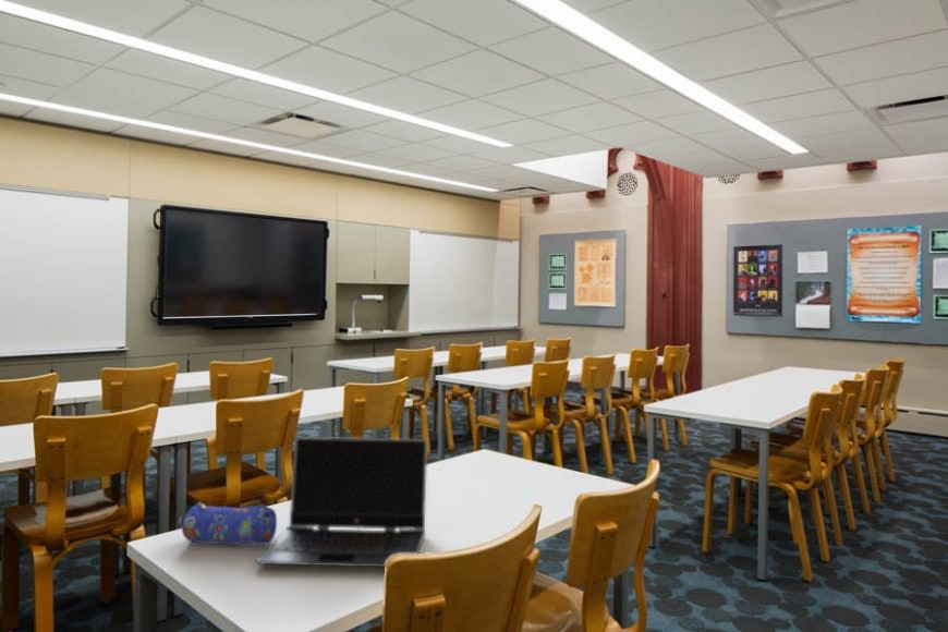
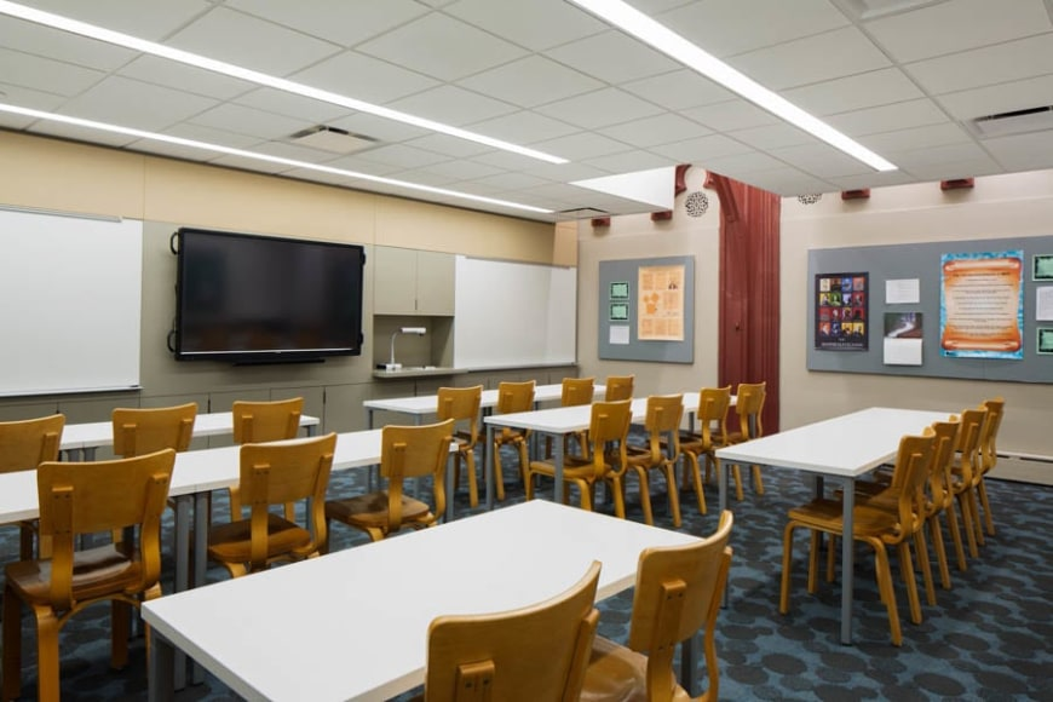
- laptop computer [255,436,428,568]
- pencil case [177,501,278,546]
